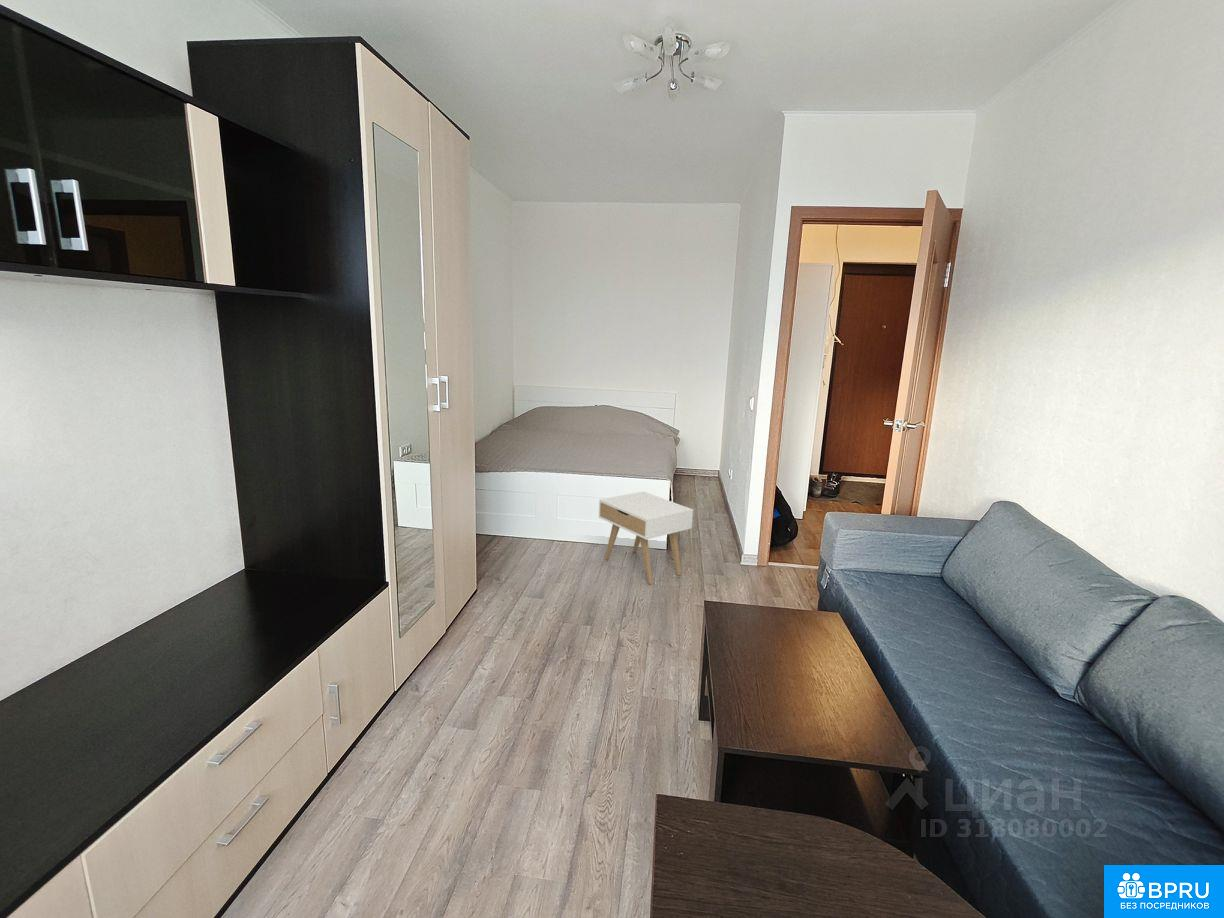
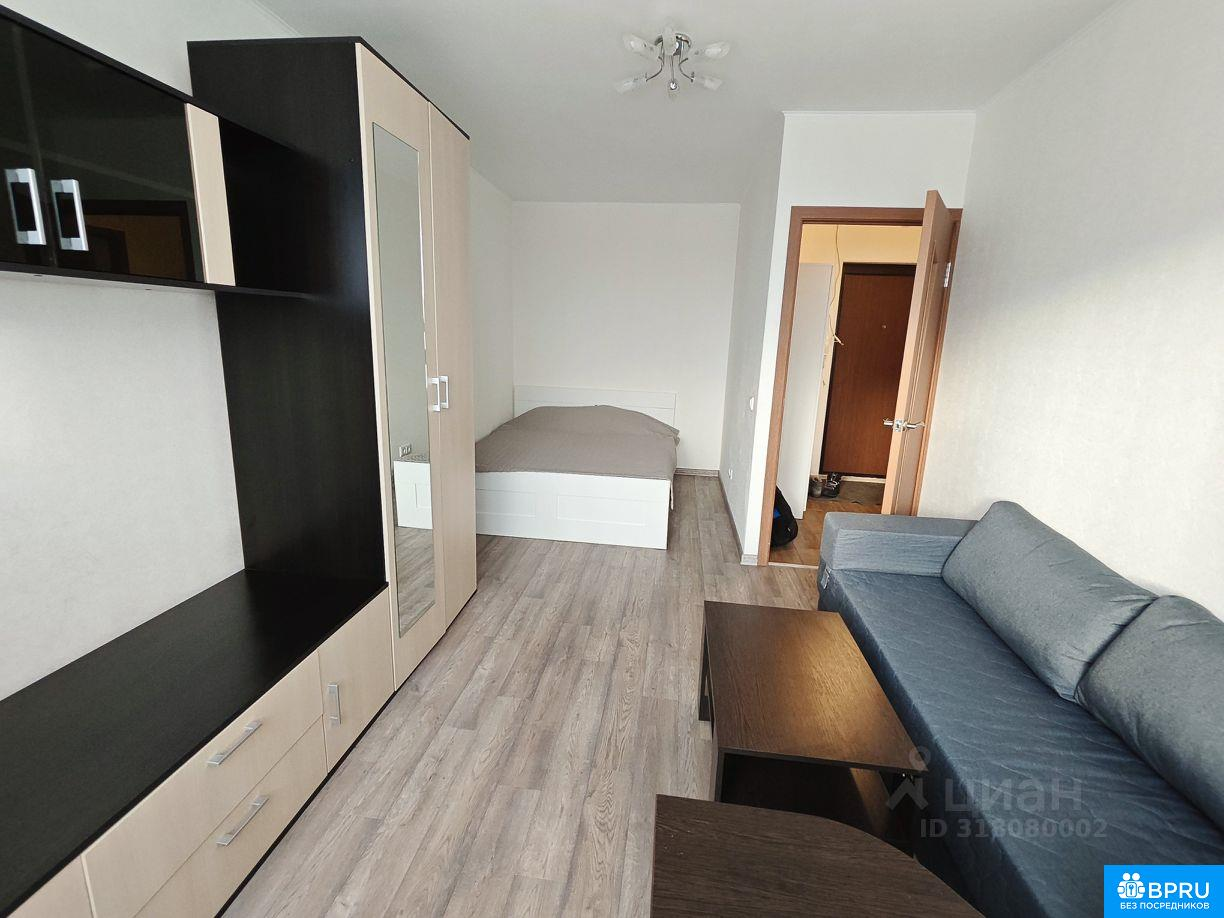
- nightstand [598,490,694,585]
